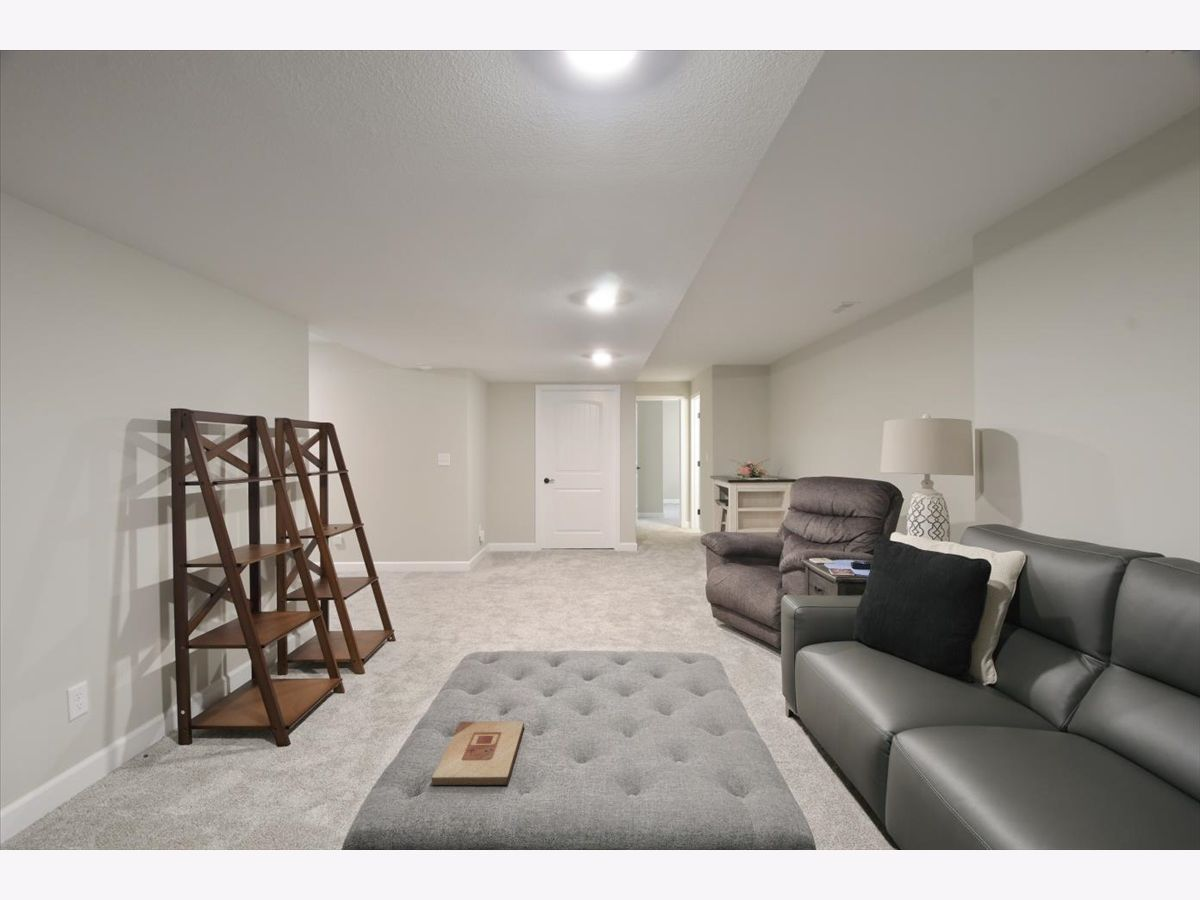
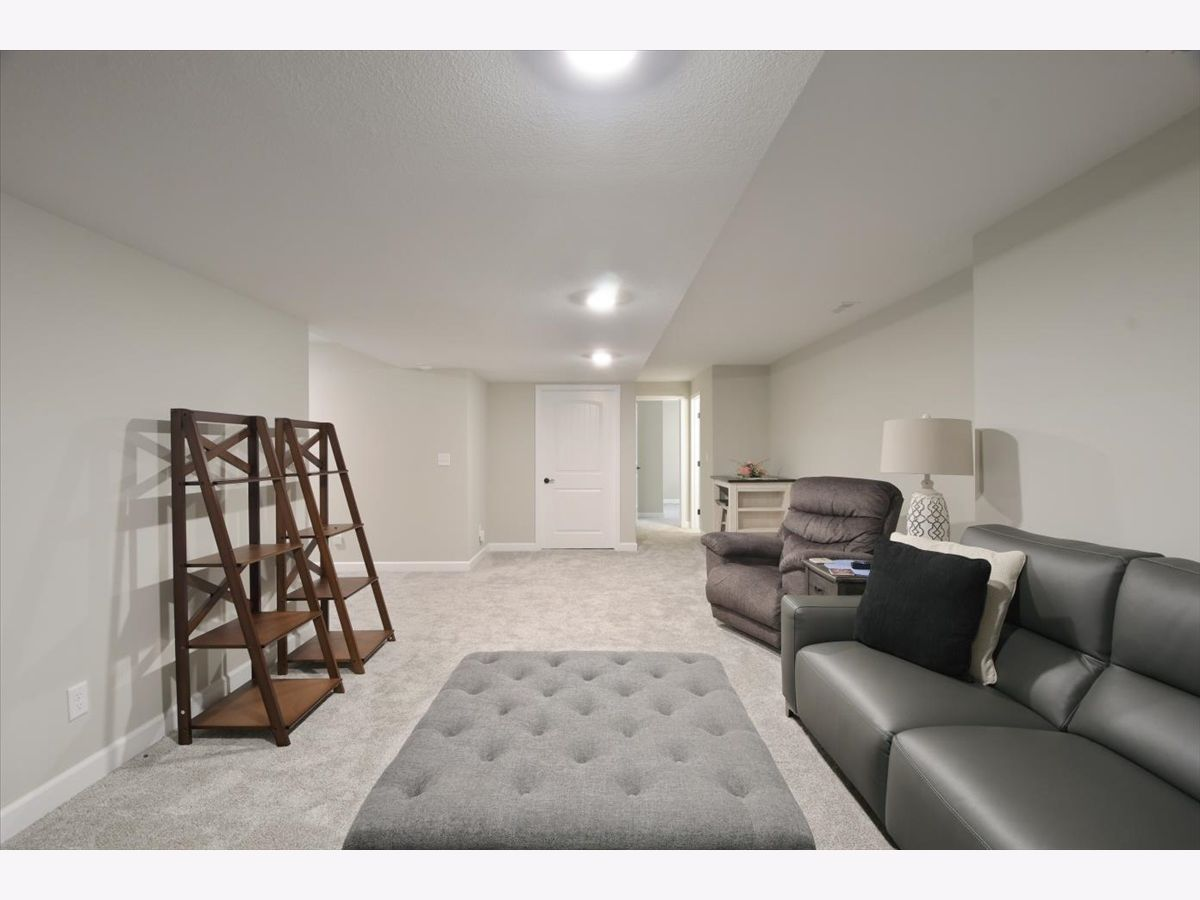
- wooden plaque [431,720,525,786]
